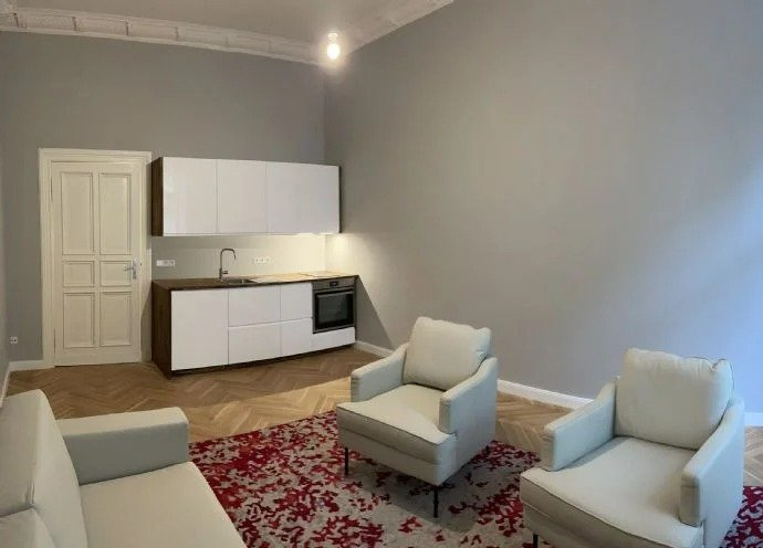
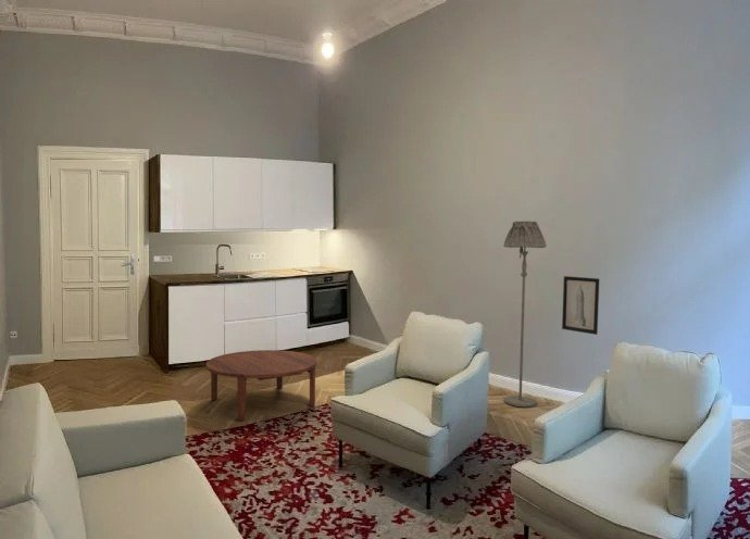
+ floor lamp [502,221,547,408]
+ wall art [561,275,600,336]
+ coffee table [205,349,318,422]
